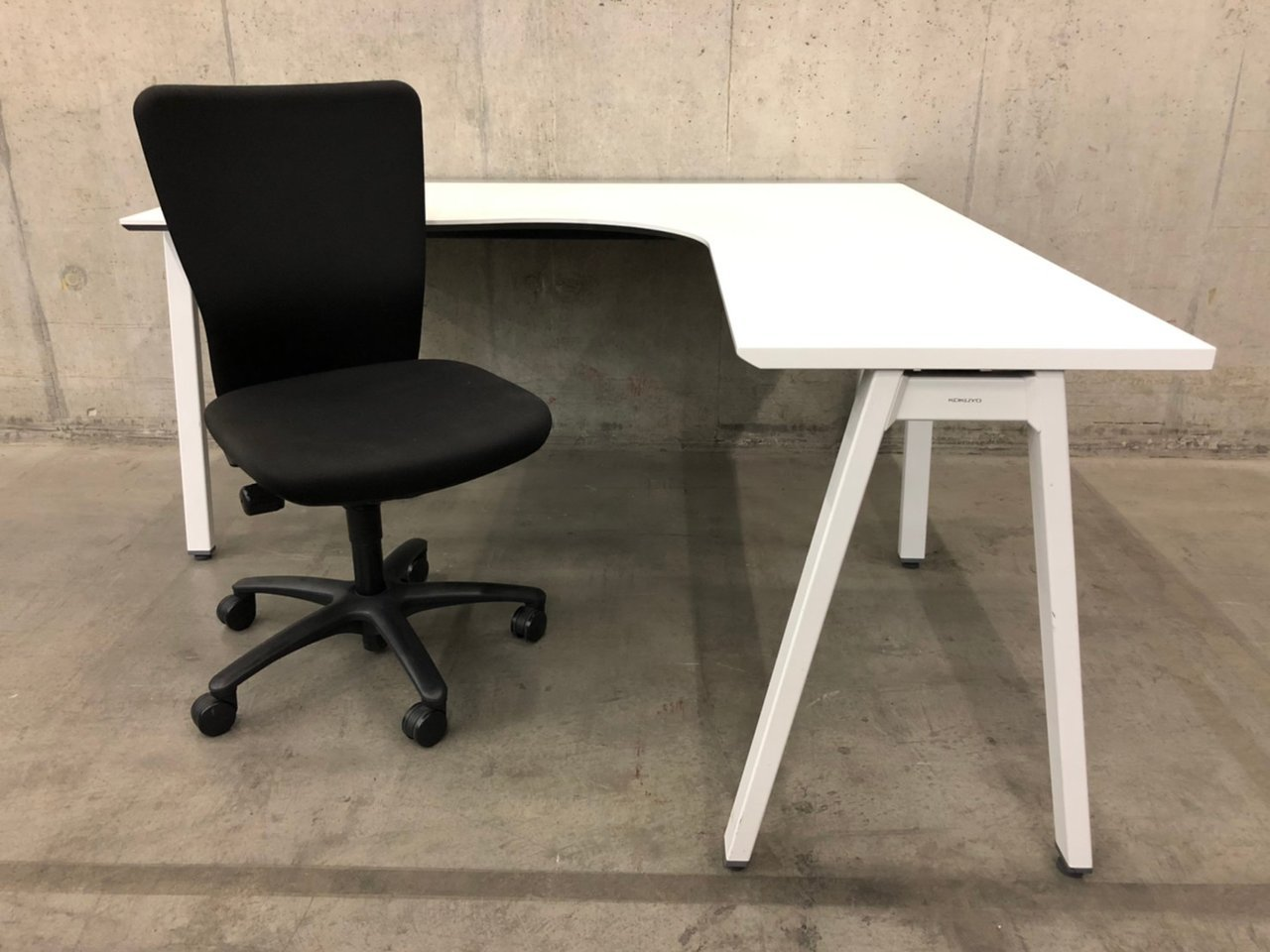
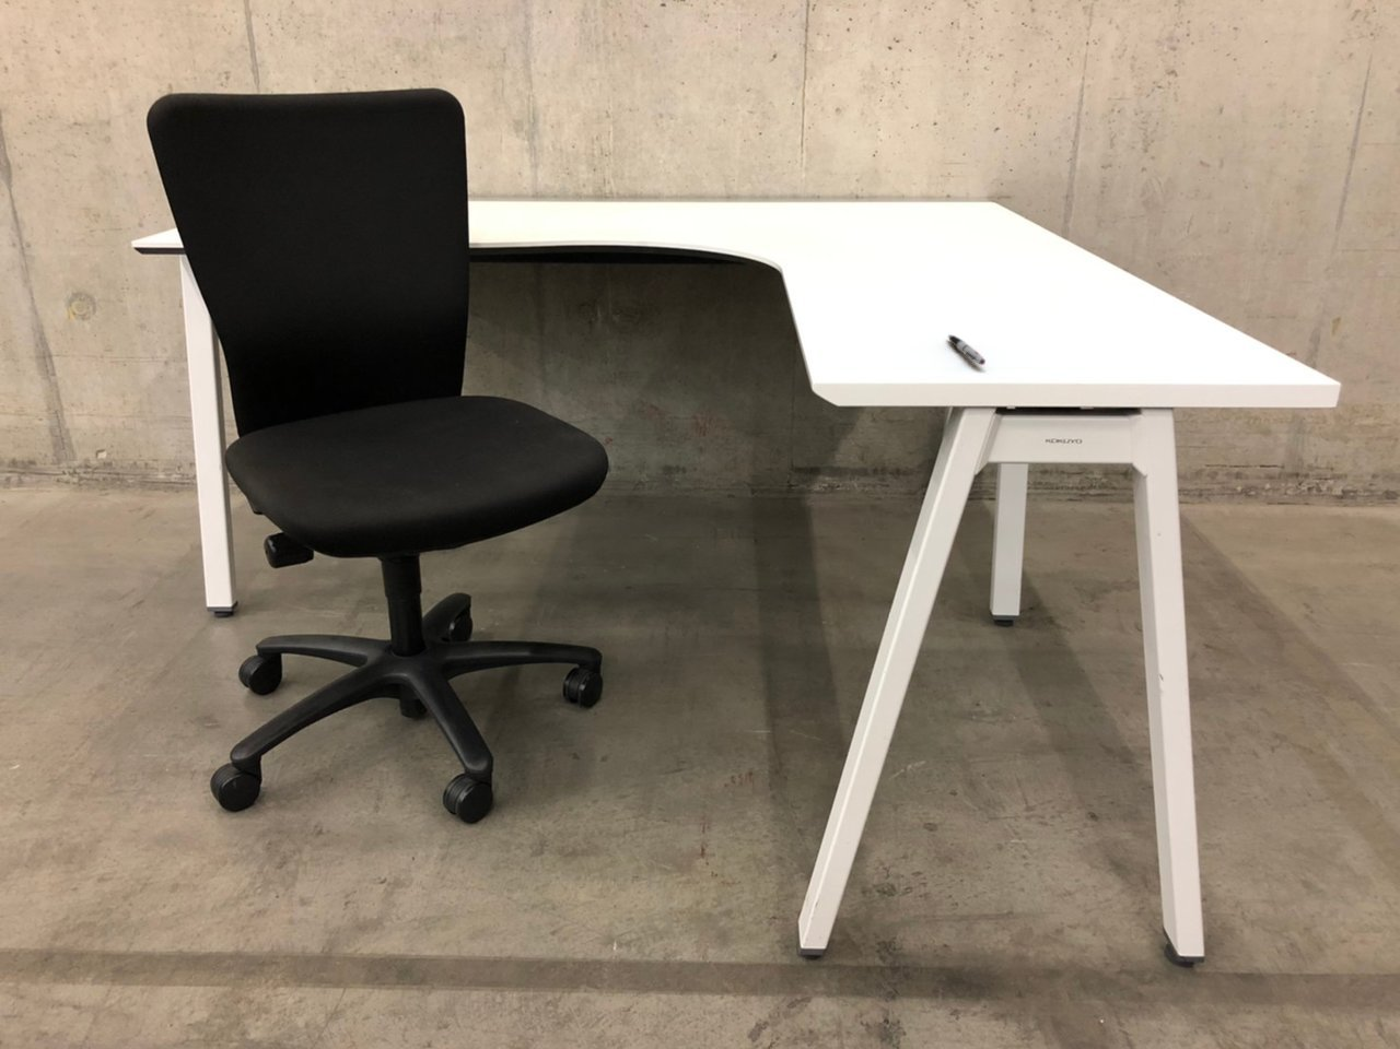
+ pen [947,333,987,366]
